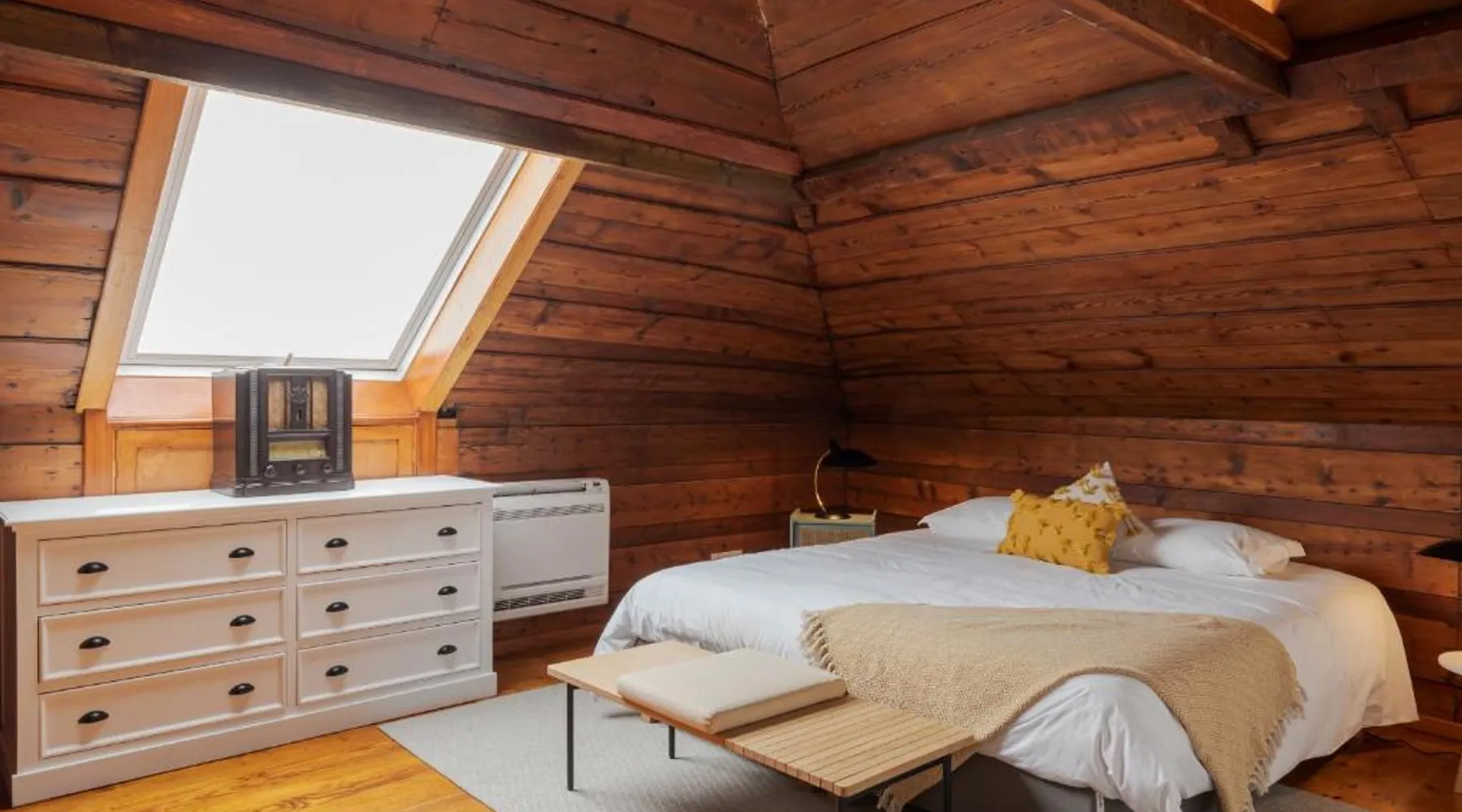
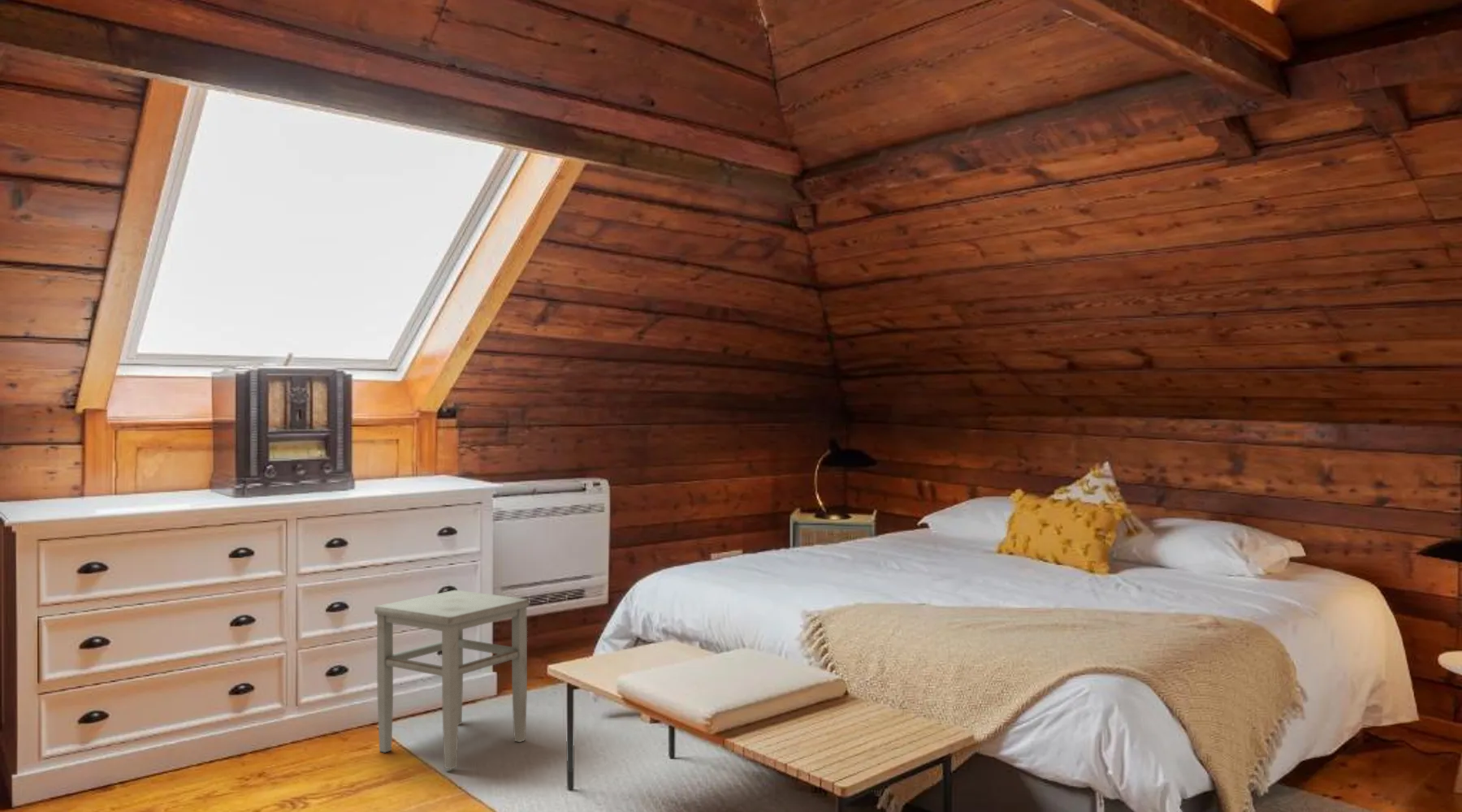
+ stool [374,590,530,771]
